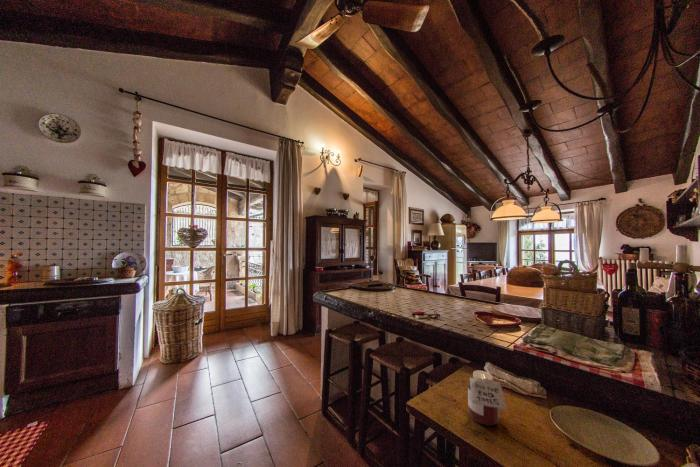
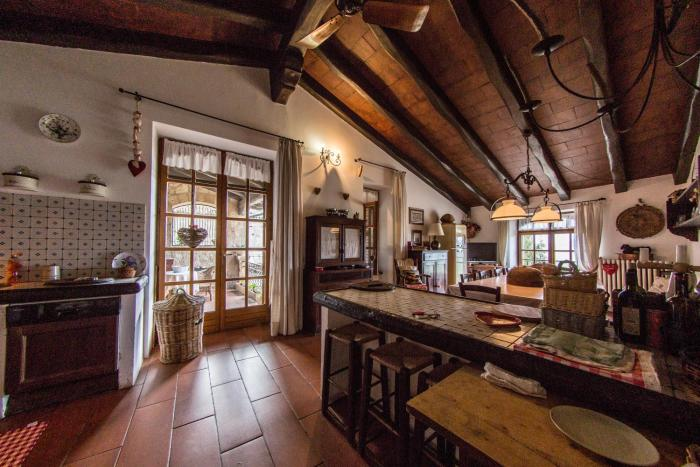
- jar [467,369,508,426]
